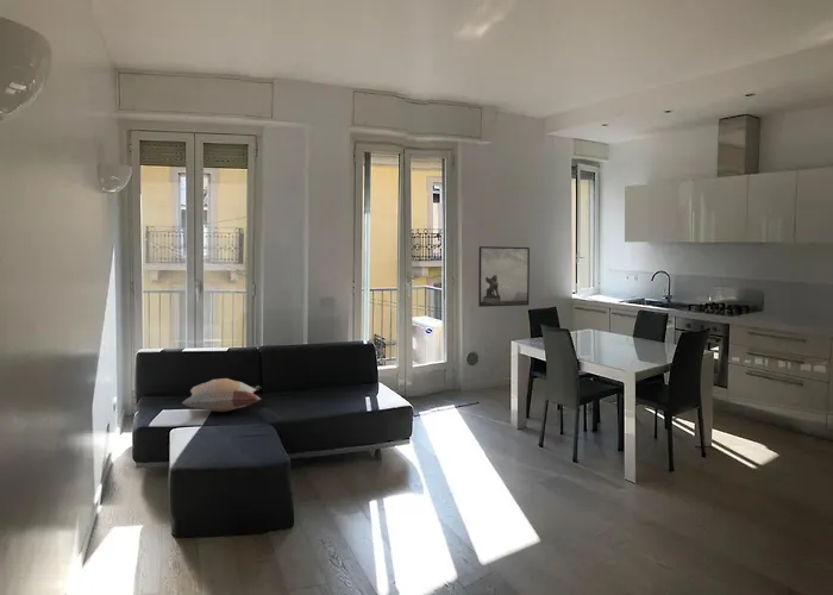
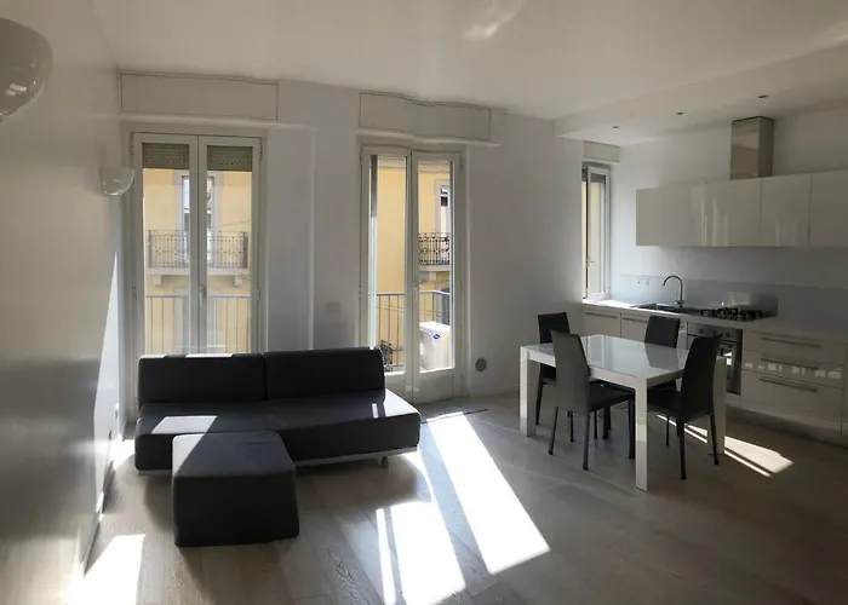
- decorative pillow [181,377,263,413]
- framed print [477,245,531,308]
